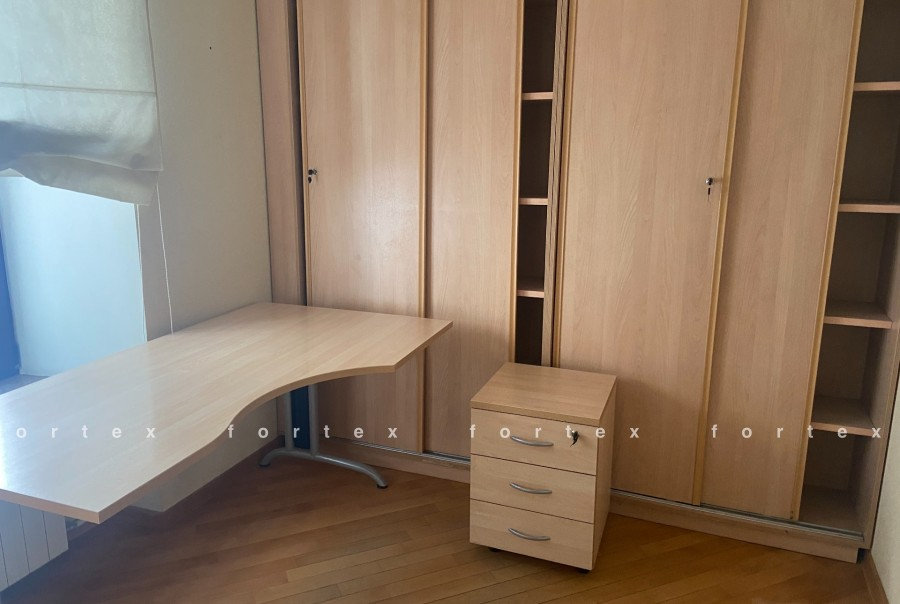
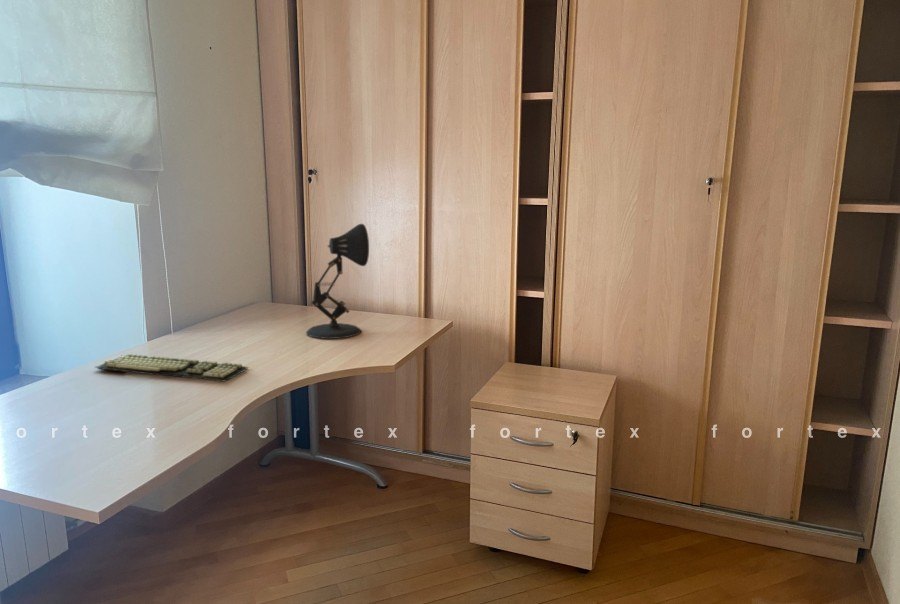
+ keyboard [94,353,250,382]
+ desk lamp [305,223,370,340]
